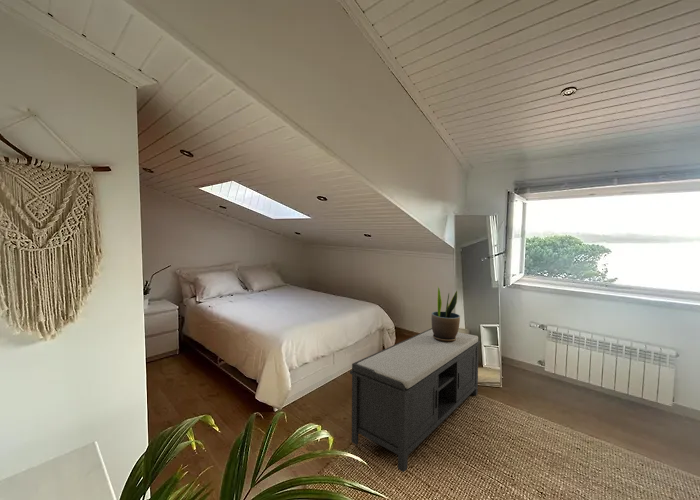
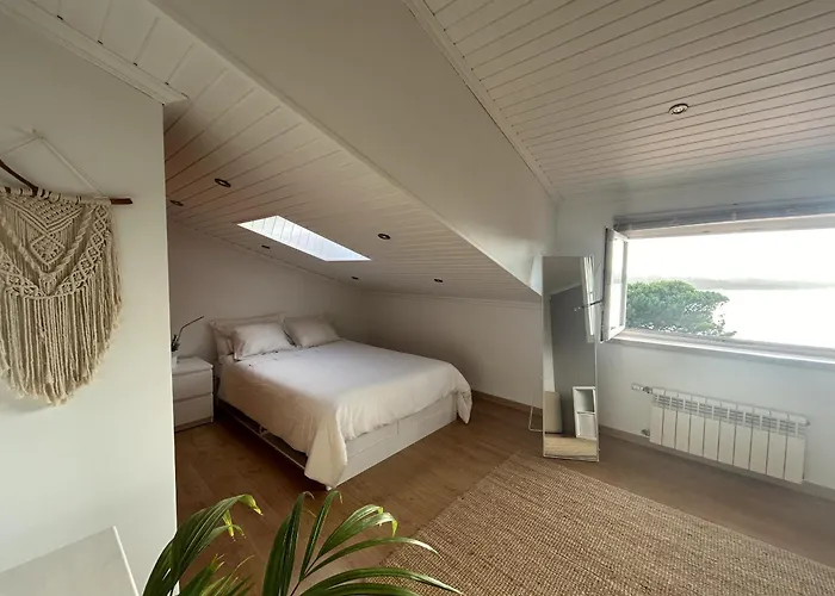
- potted plant [431,286,461,342]
- bench [349,327,481,473]
